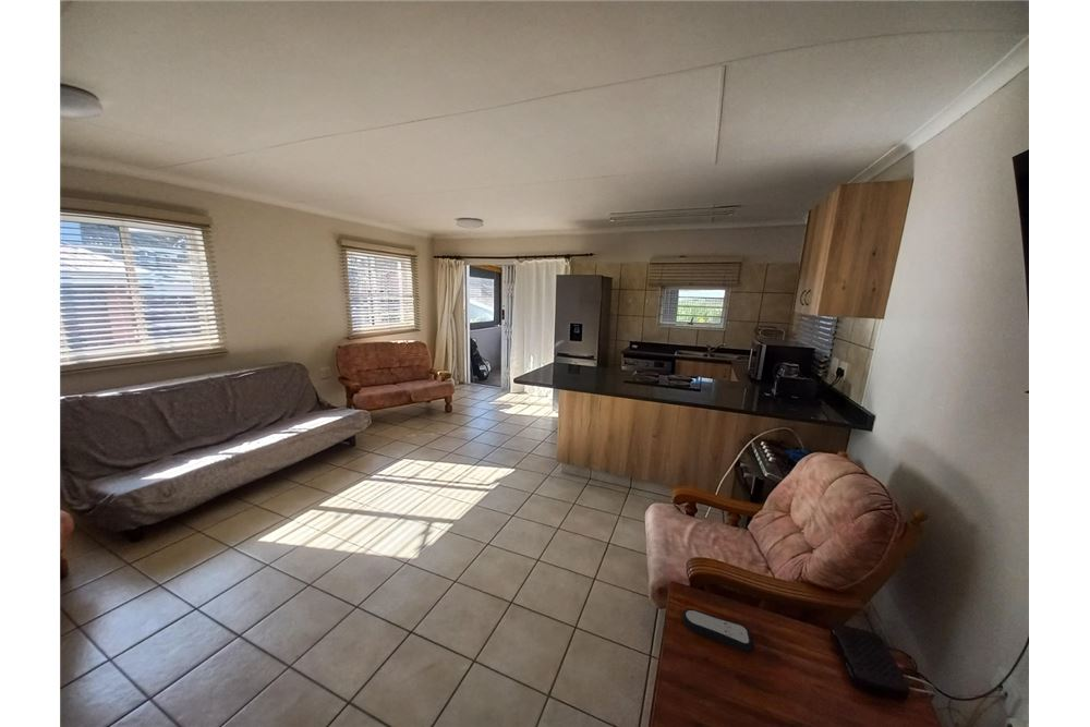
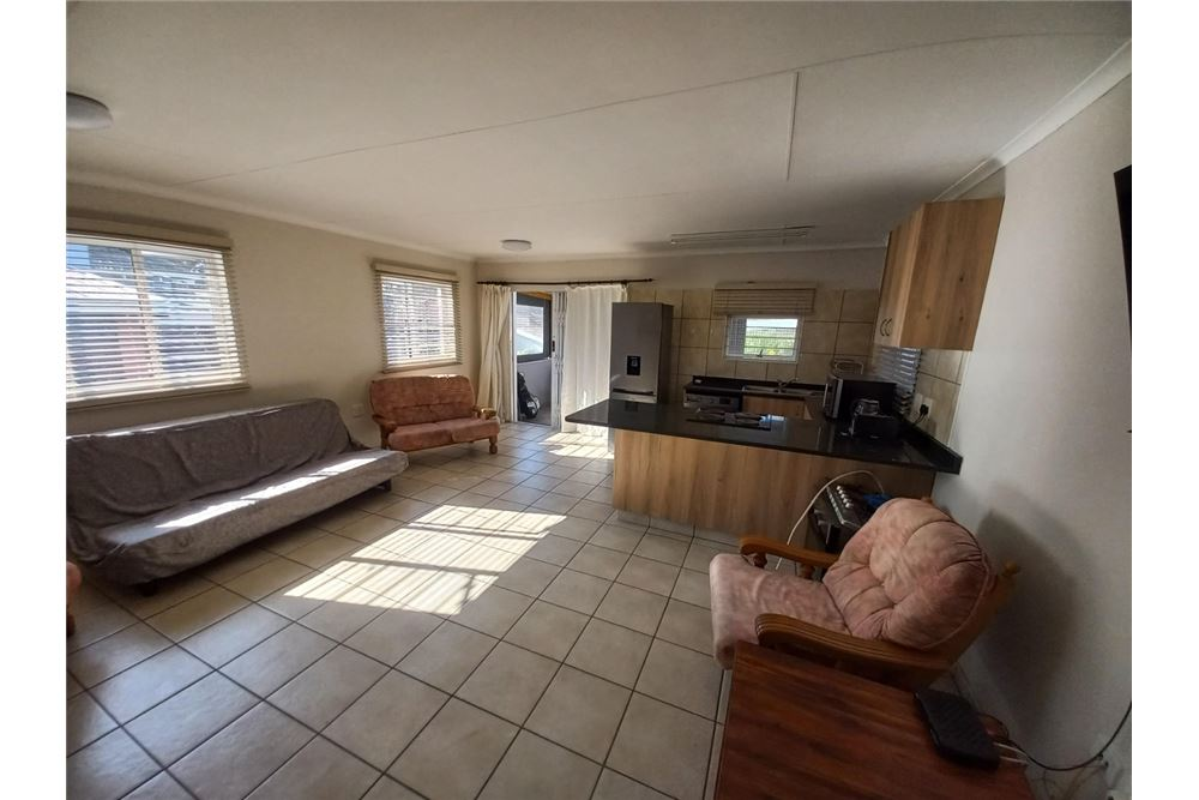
- remote control [681,608,754,653]
